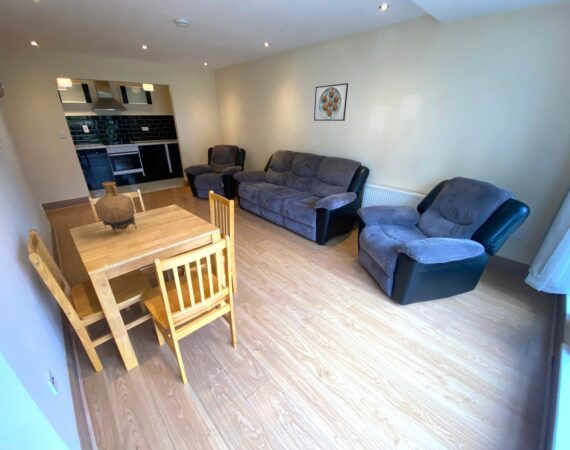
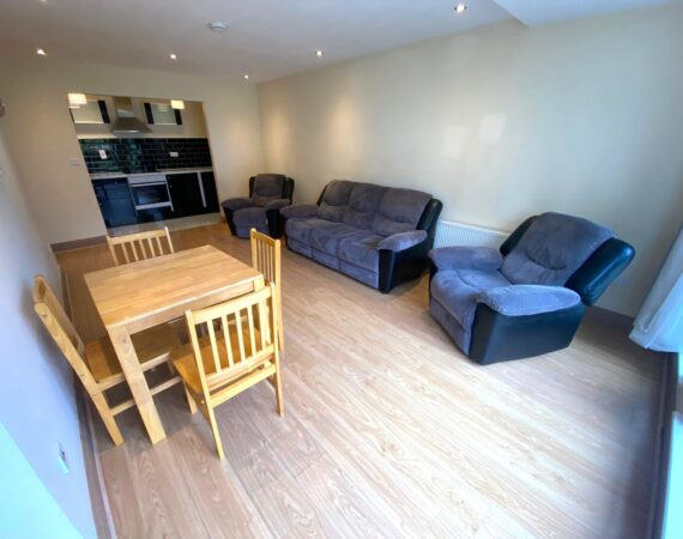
- vase [95,181,138,232]
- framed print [313,82,349,122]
